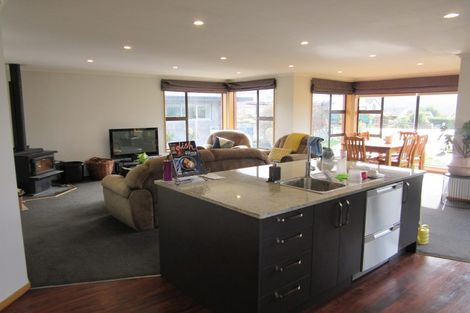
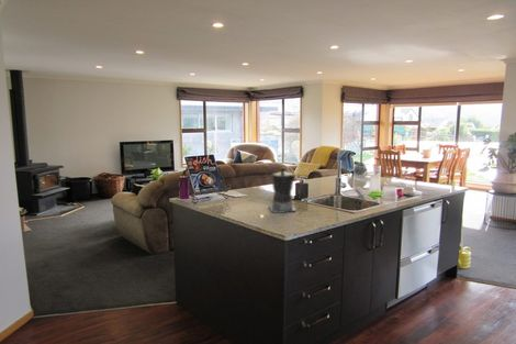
+ coffee maker [268,166,298,214]
